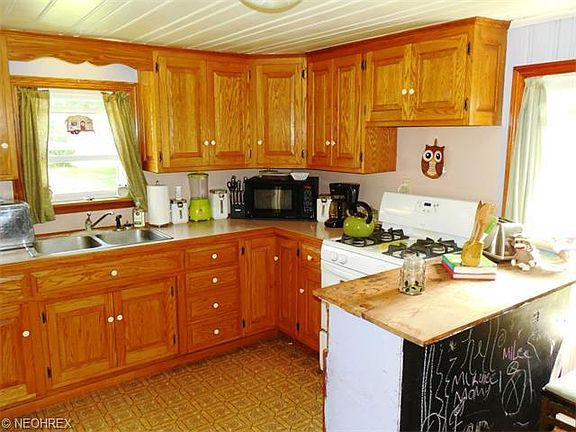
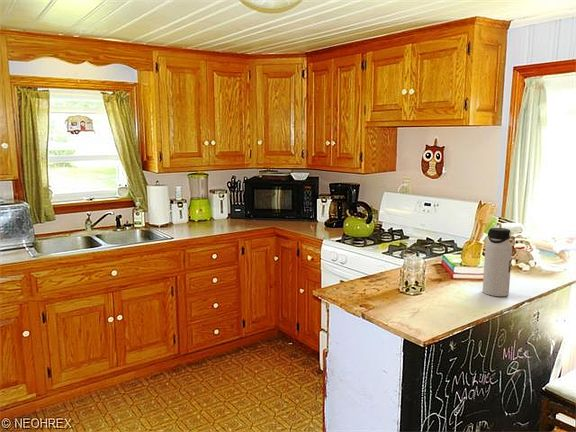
+ water bottle [482,227,513,297]
